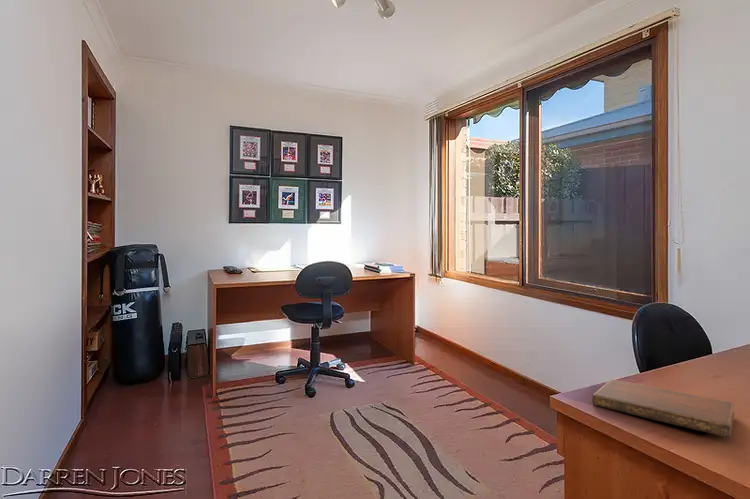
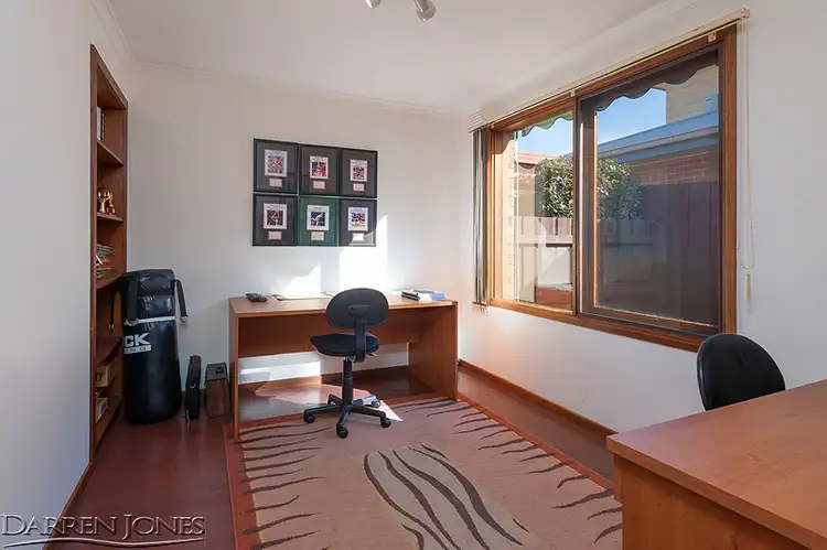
- notebook [591,379,736,438]
